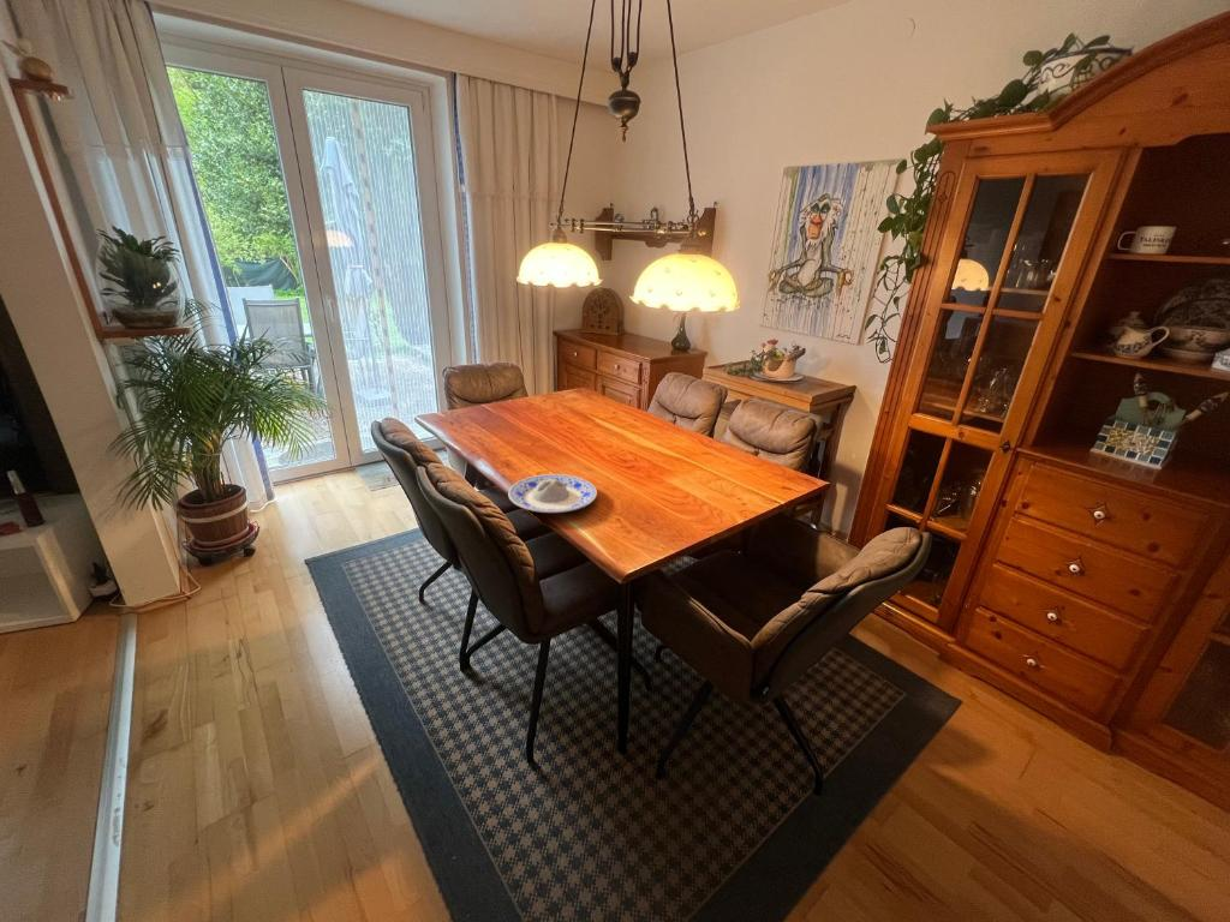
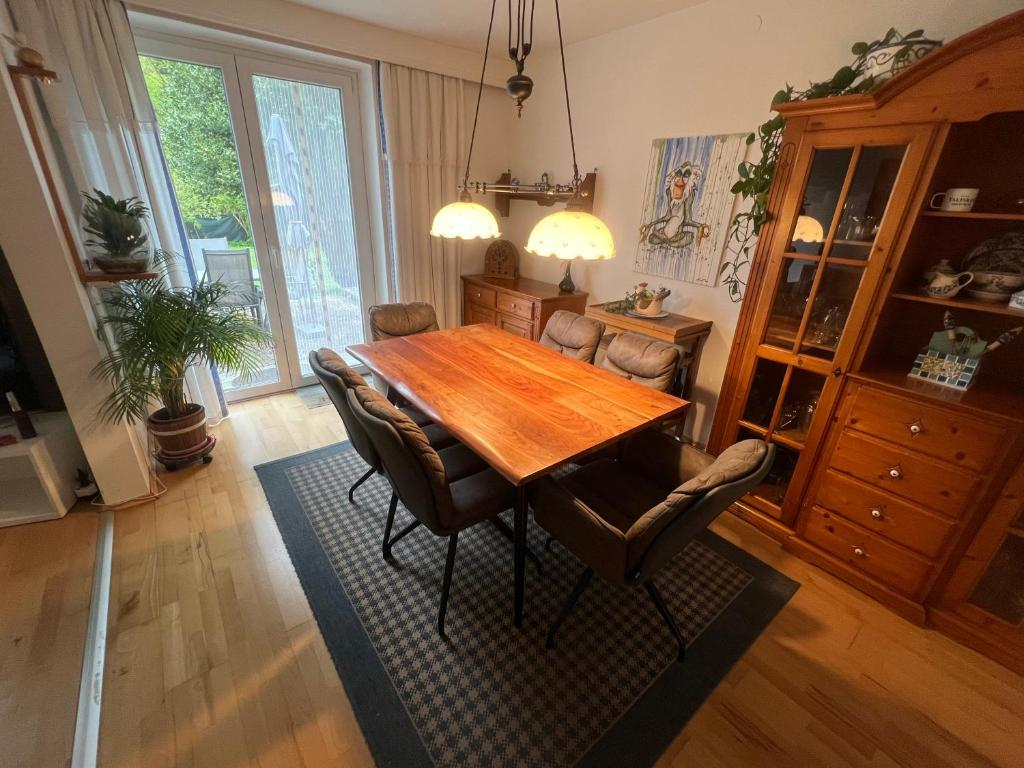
- plate [507,473,598,514]
